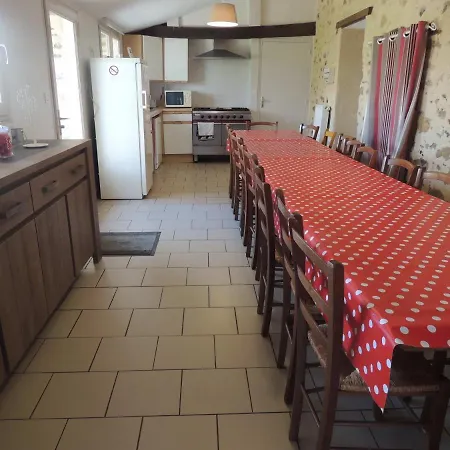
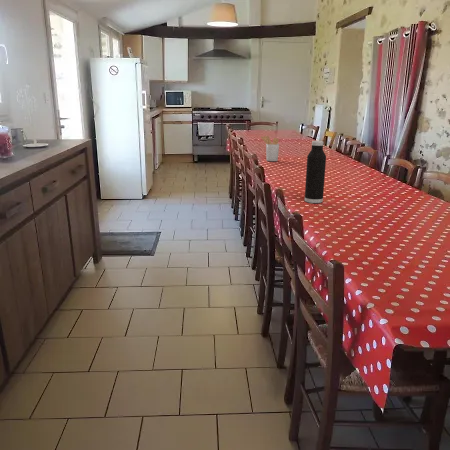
+ utensil holder [260,135,280,162]
+ water bottle [304,140,327,204]
